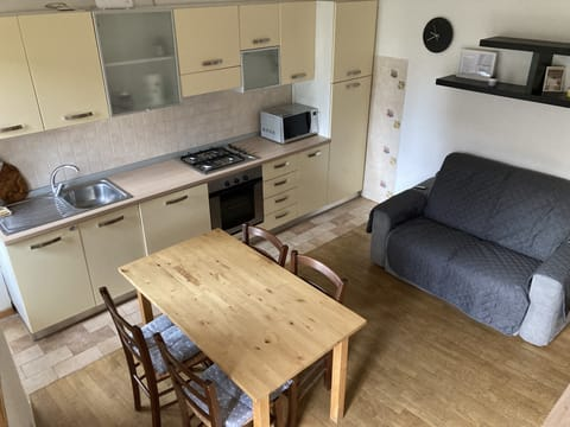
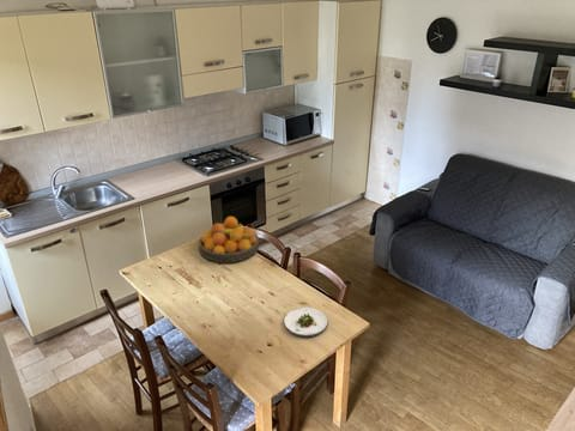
+ salad plate [283,306,329,338]
+ fruit bowl [198,216,260,263]
